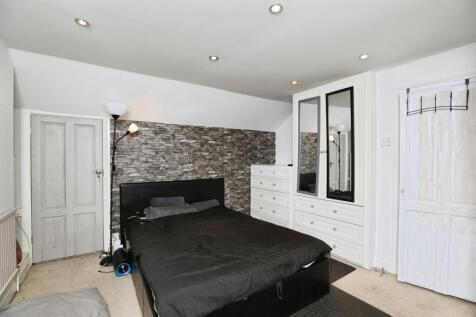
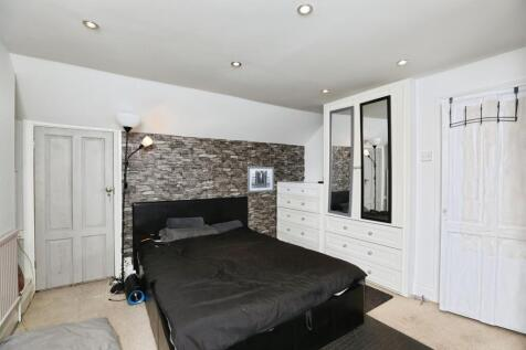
+ wall art [246,166,275,193]
